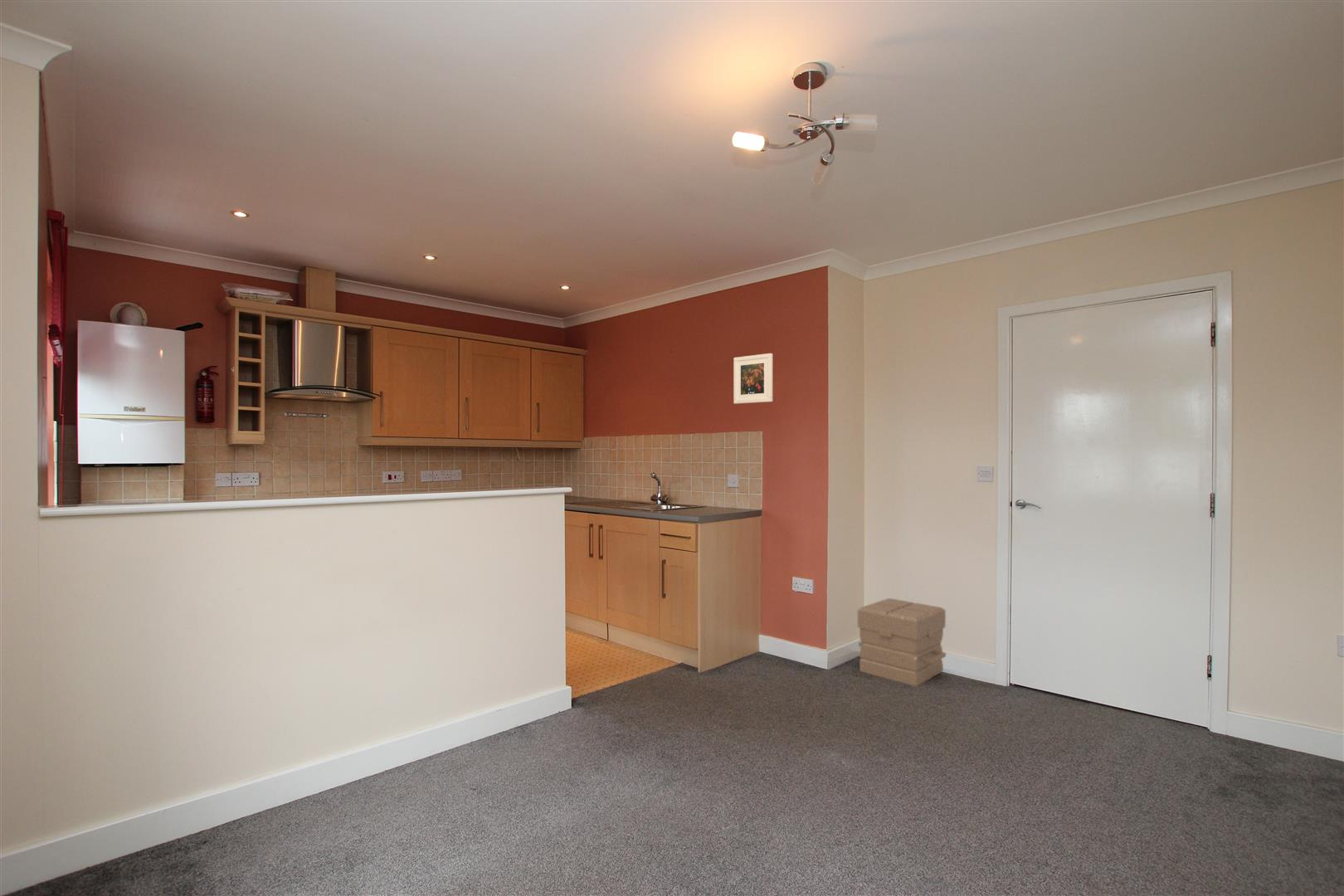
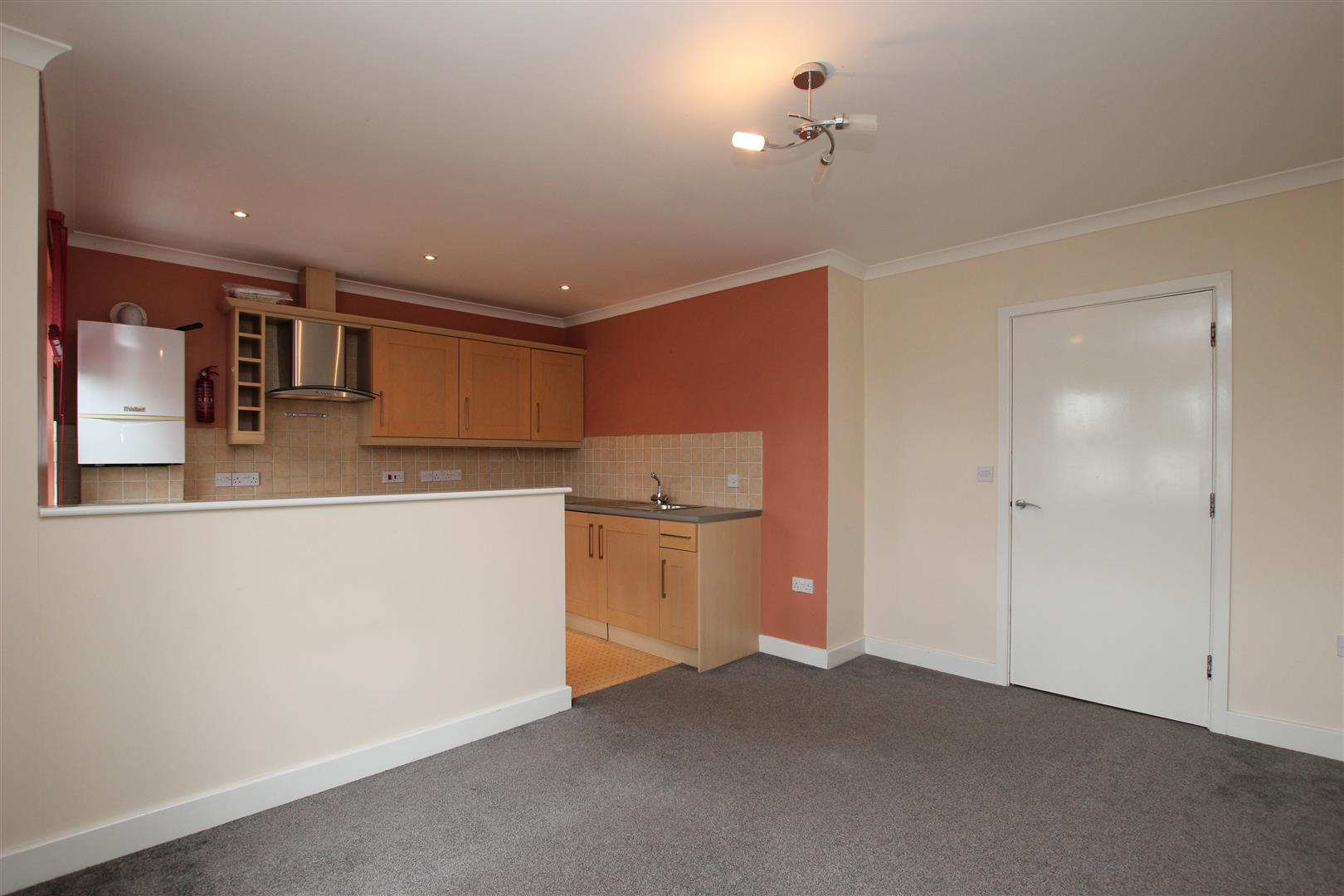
- cardboard box [857,597,947,687]
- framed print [733,353,773,405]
